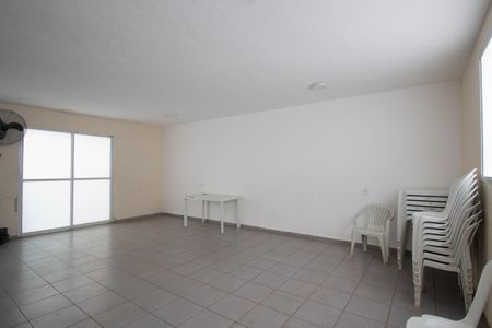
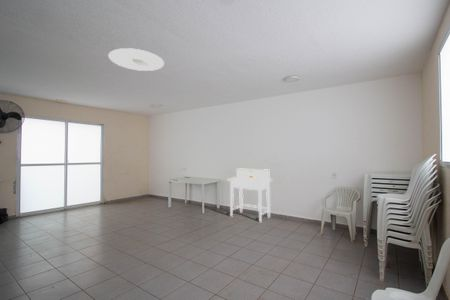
+ ceiling light [108,47,165,72]
+ desk [226,168,273,223]
